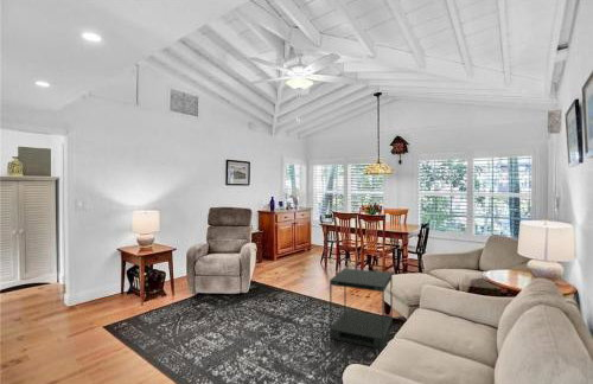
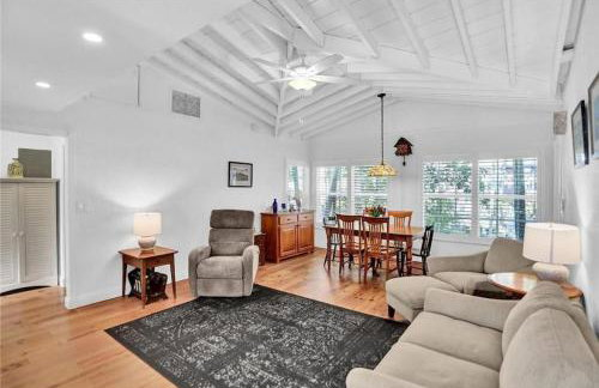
- side table [329,267,394,351]
